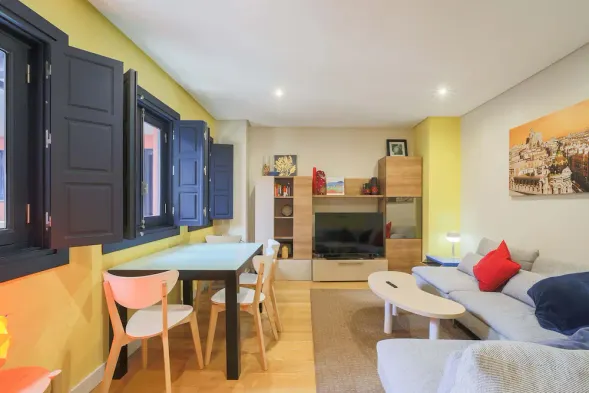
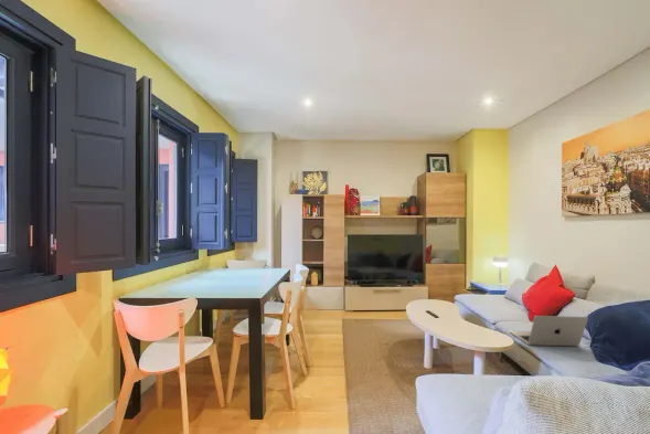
+ laptop [509,315,589,347]
